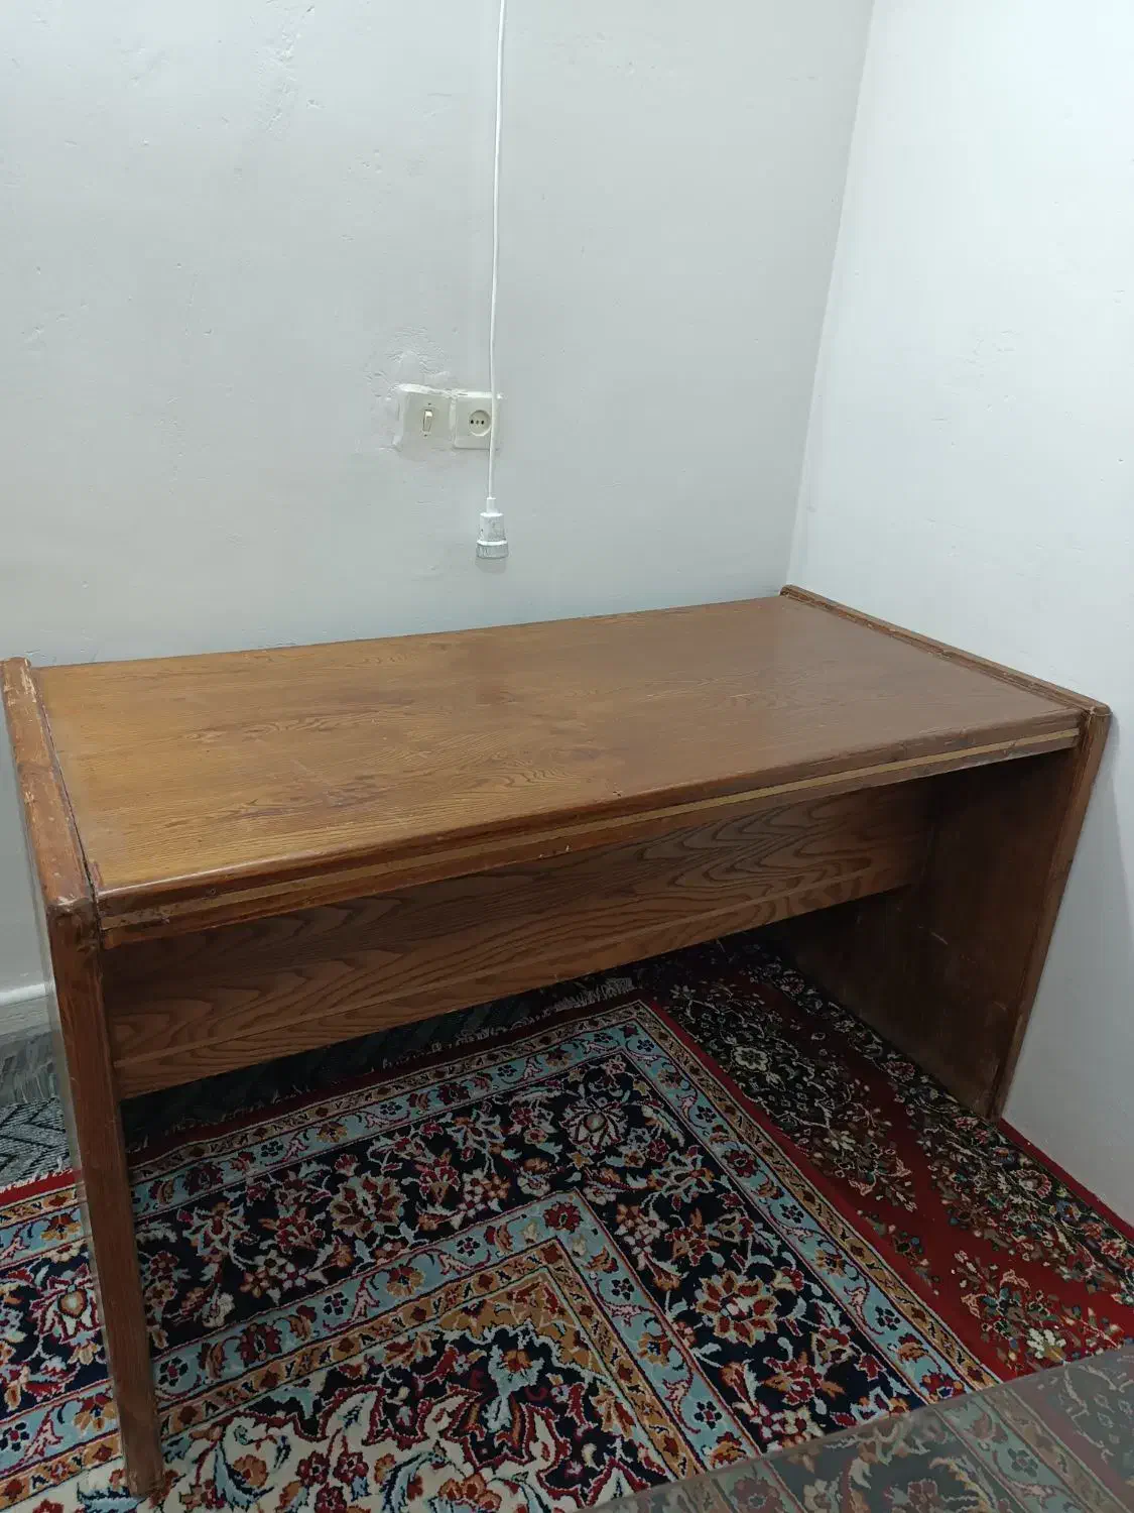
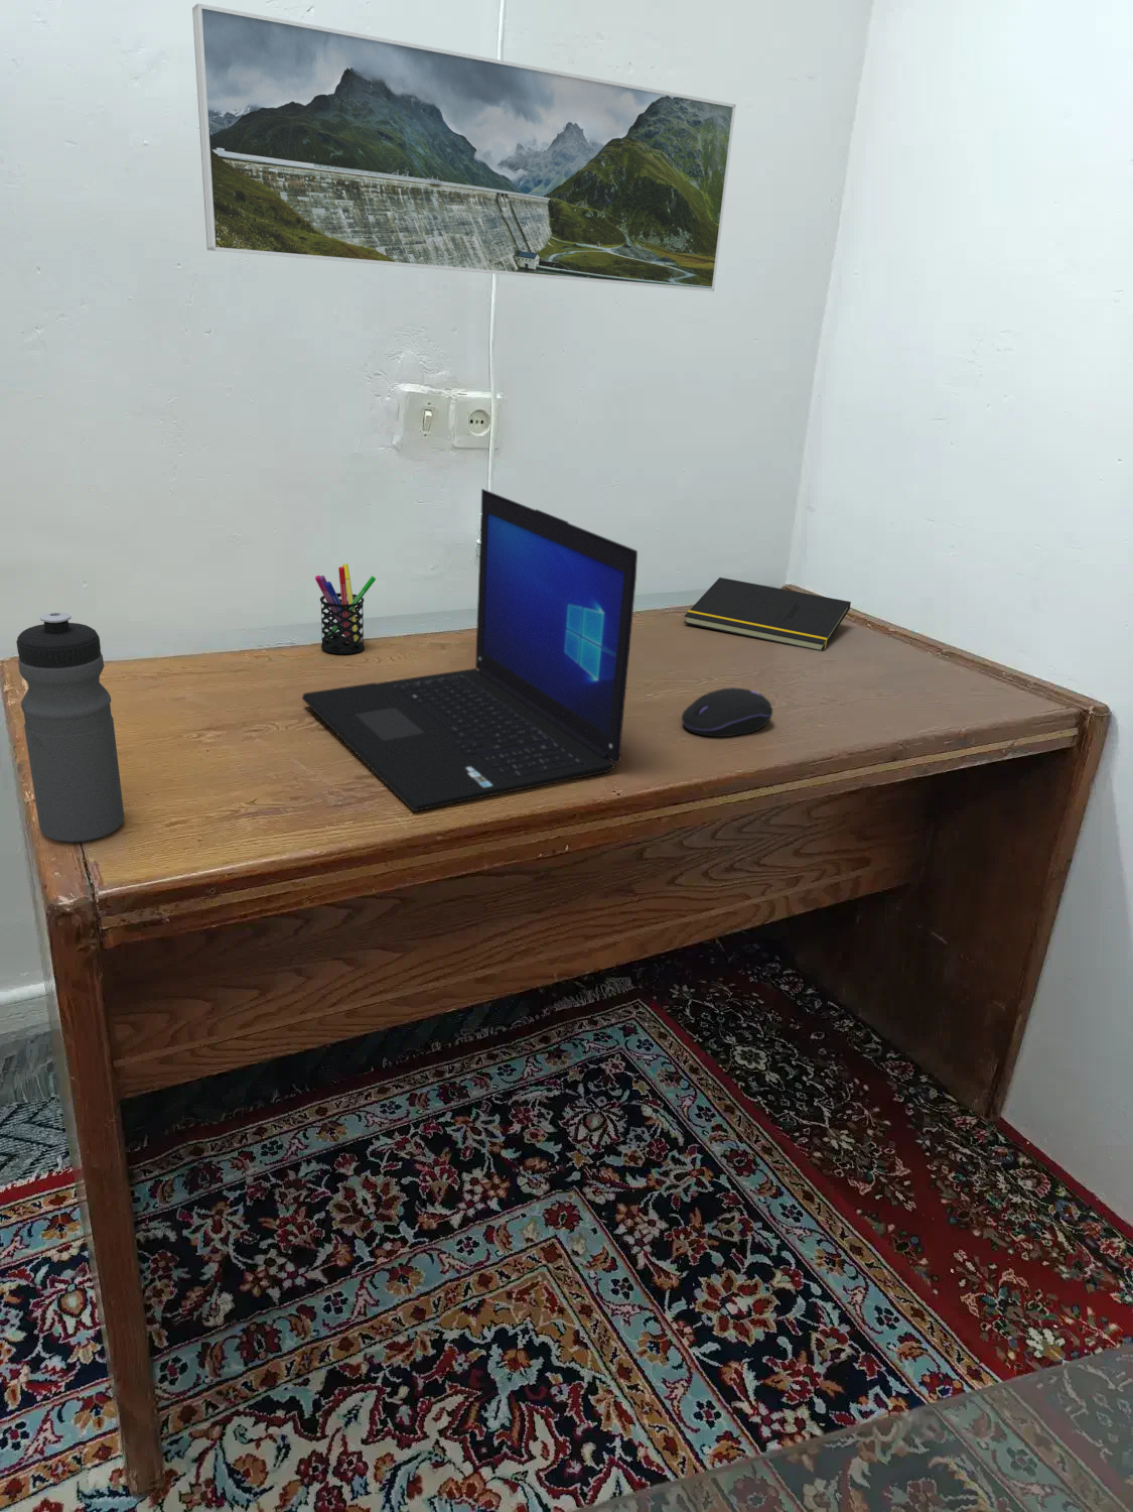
+ computer mouse [681,687,774,738]
+ pen holder [314,563,376,655]
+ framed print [192,2,737,293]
+ notepad [683,576,852,652]
+ water bottle [15,612,125,844]
+ laptop [301,488,639,812]
